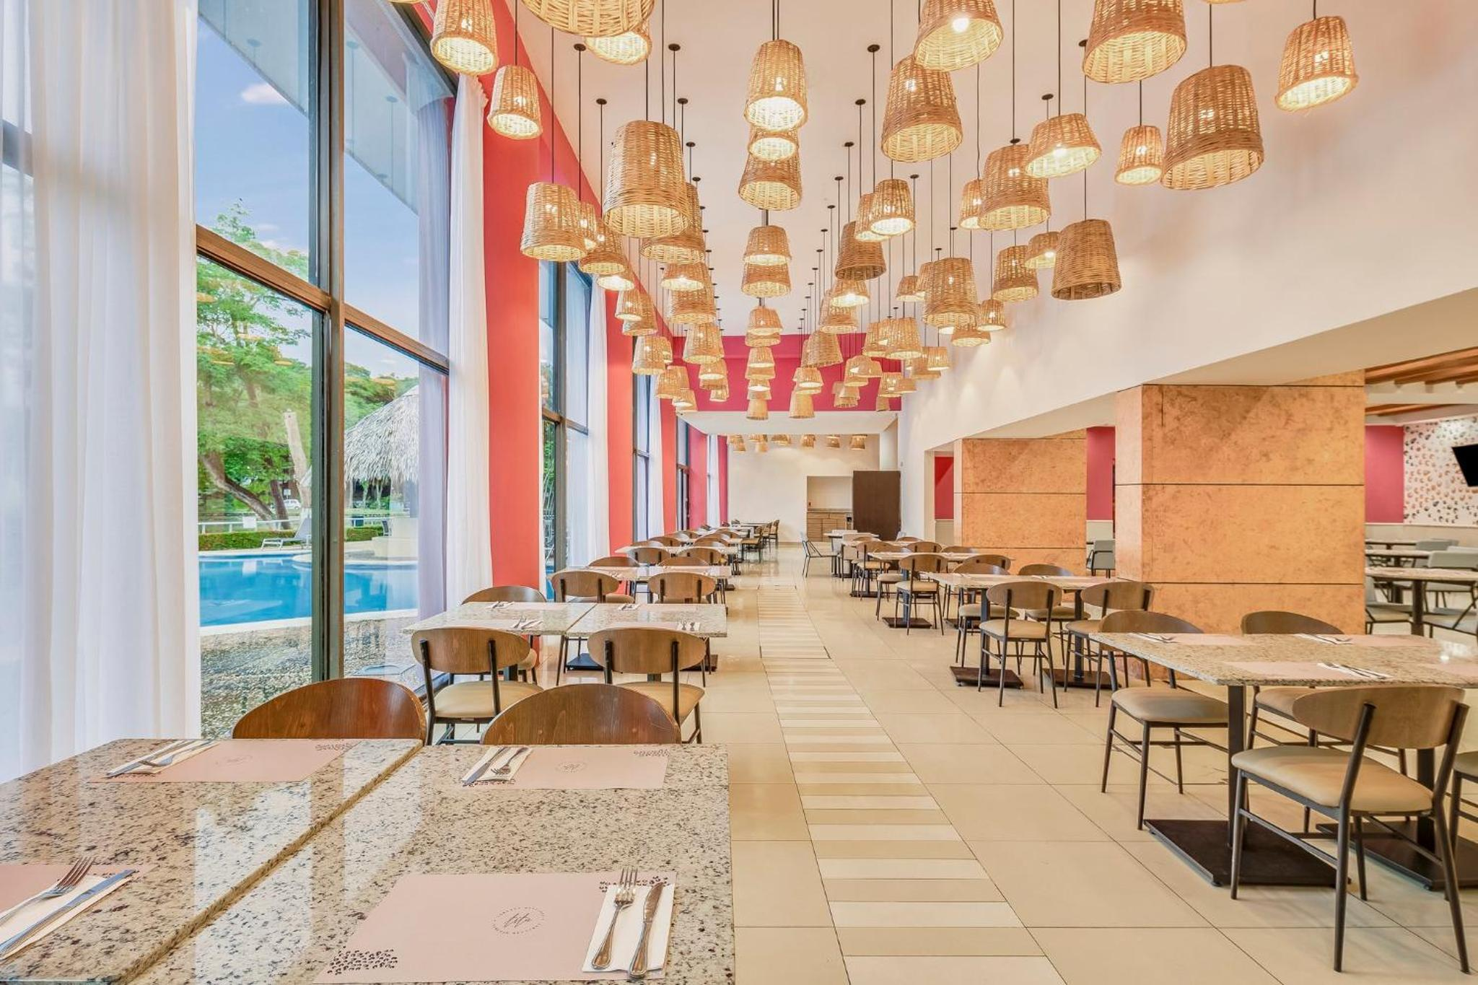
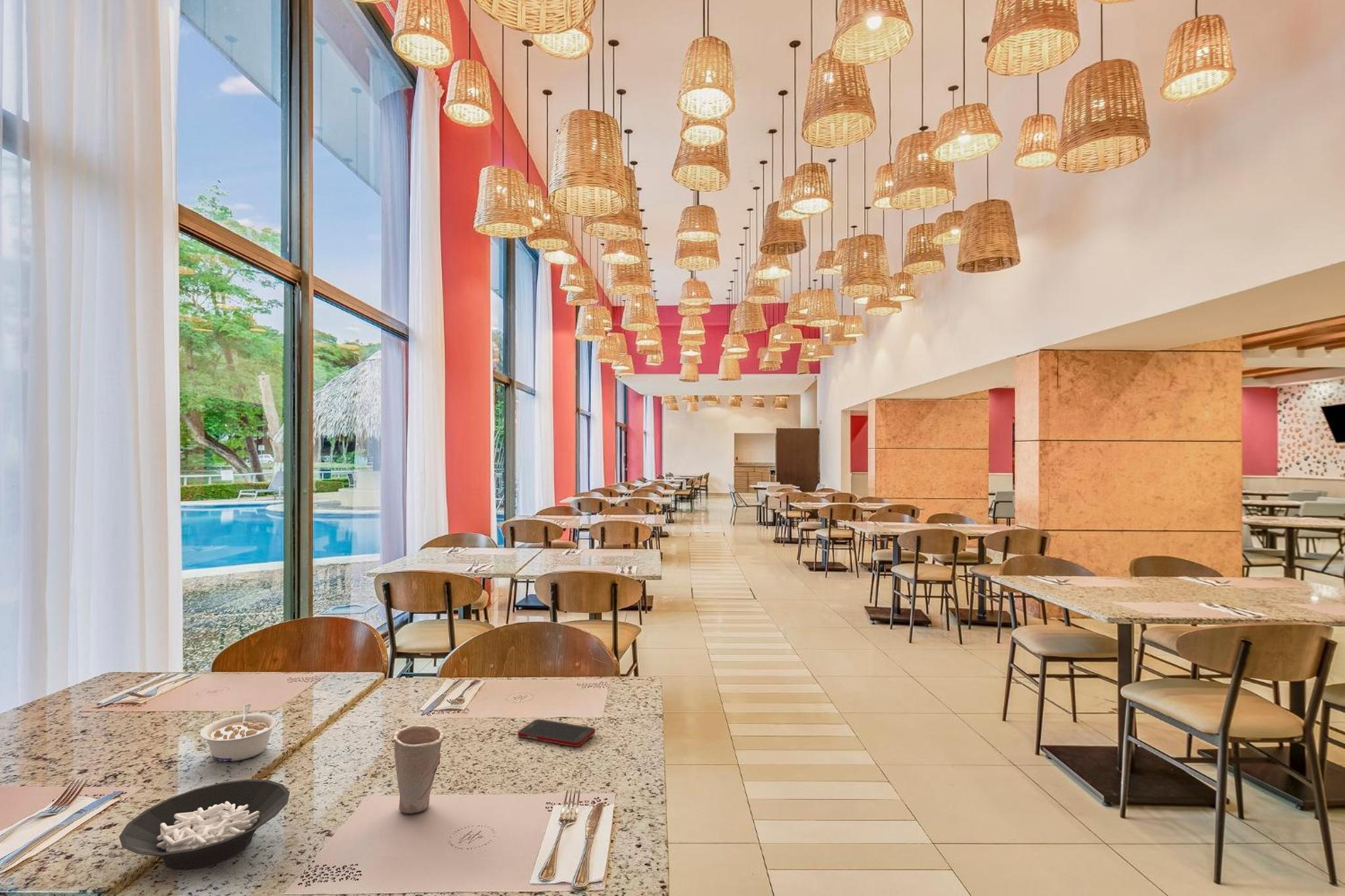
+ legume [199,703,279,762]
+ cup [393,725,445,814]
+ cell phone [517,718,596,747]
+ cereal bowl [118,779,290,870]
